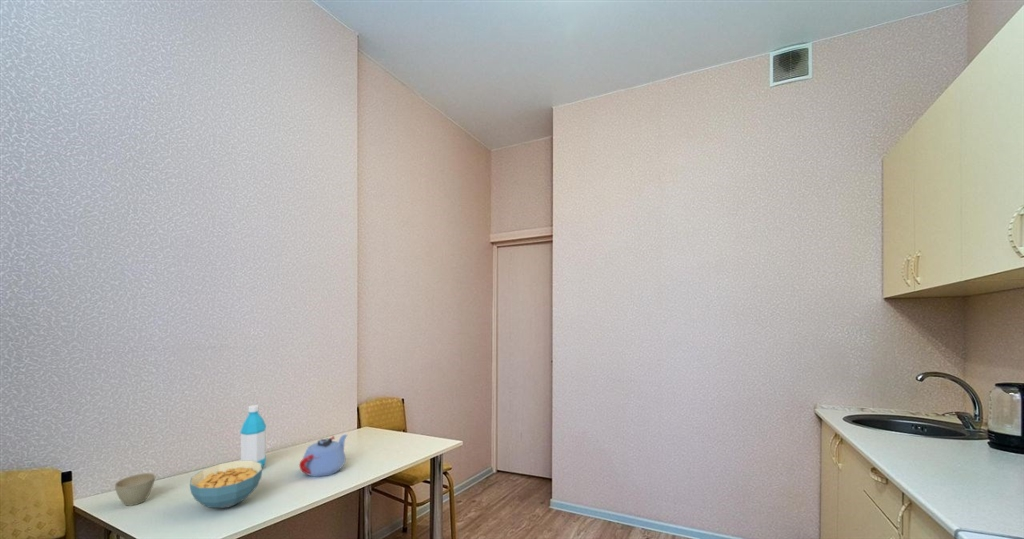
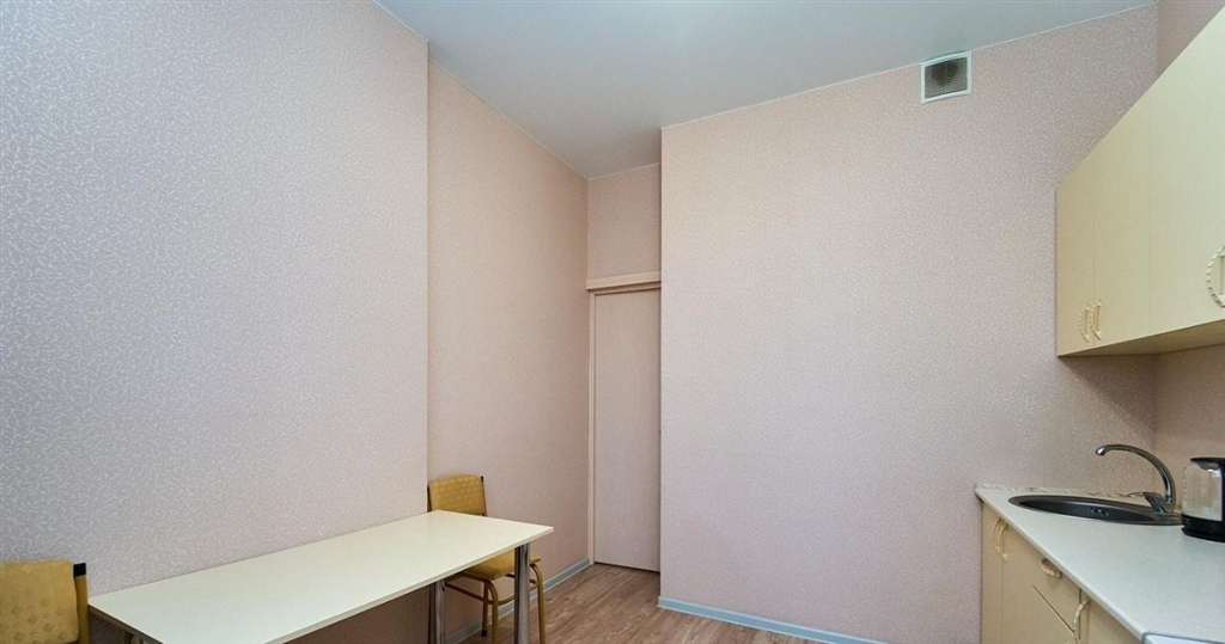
- teapot [298,433,348,478]
- flower pot [114,472,156,507]
- water bottle [239,404,267,468]
- cereal bowl [189,460,263,509]
